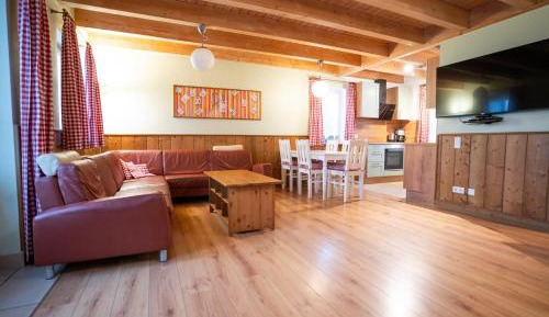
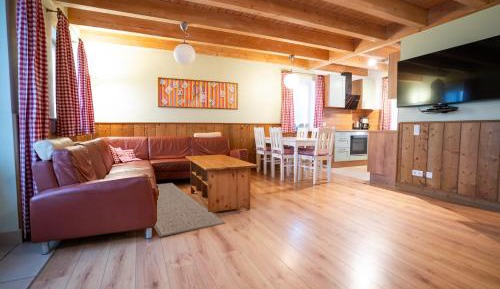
+ rug [153,182,226,238]
